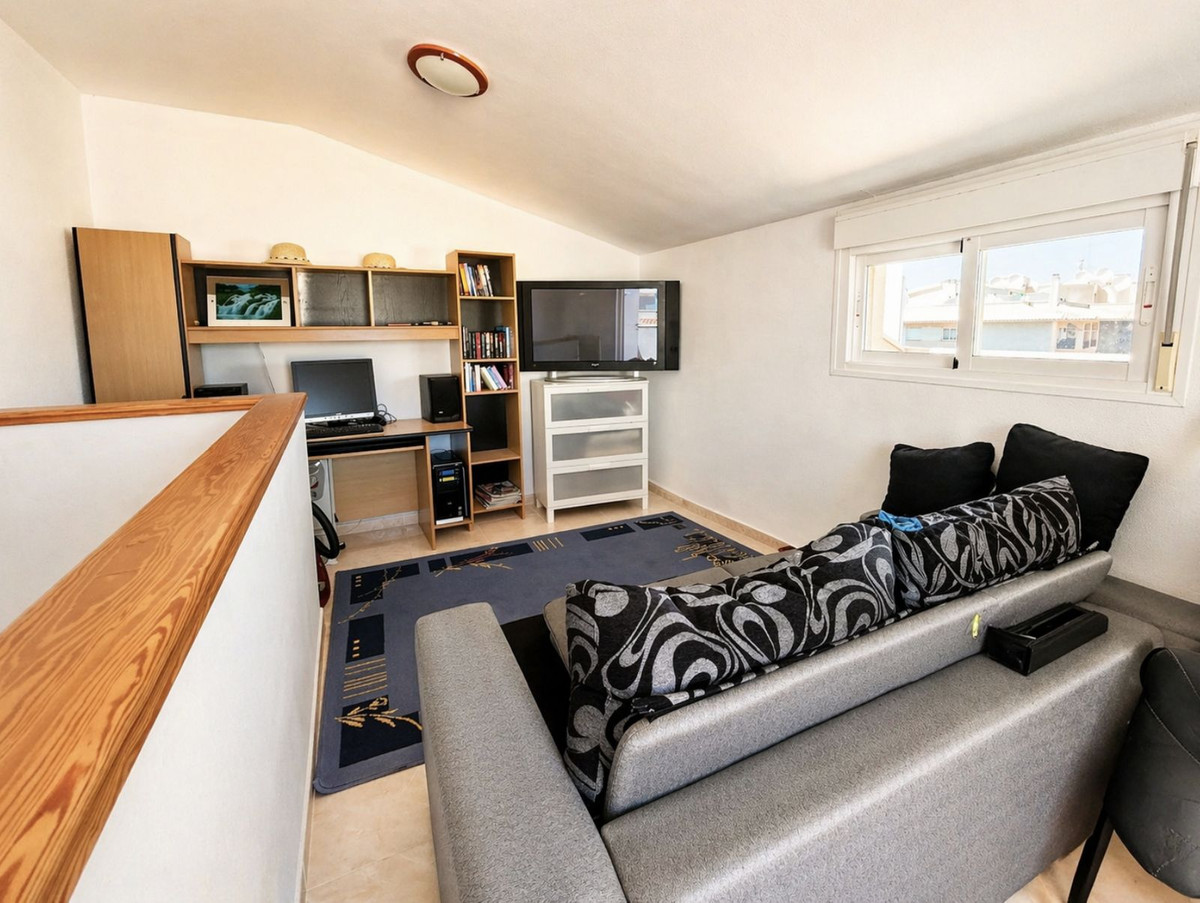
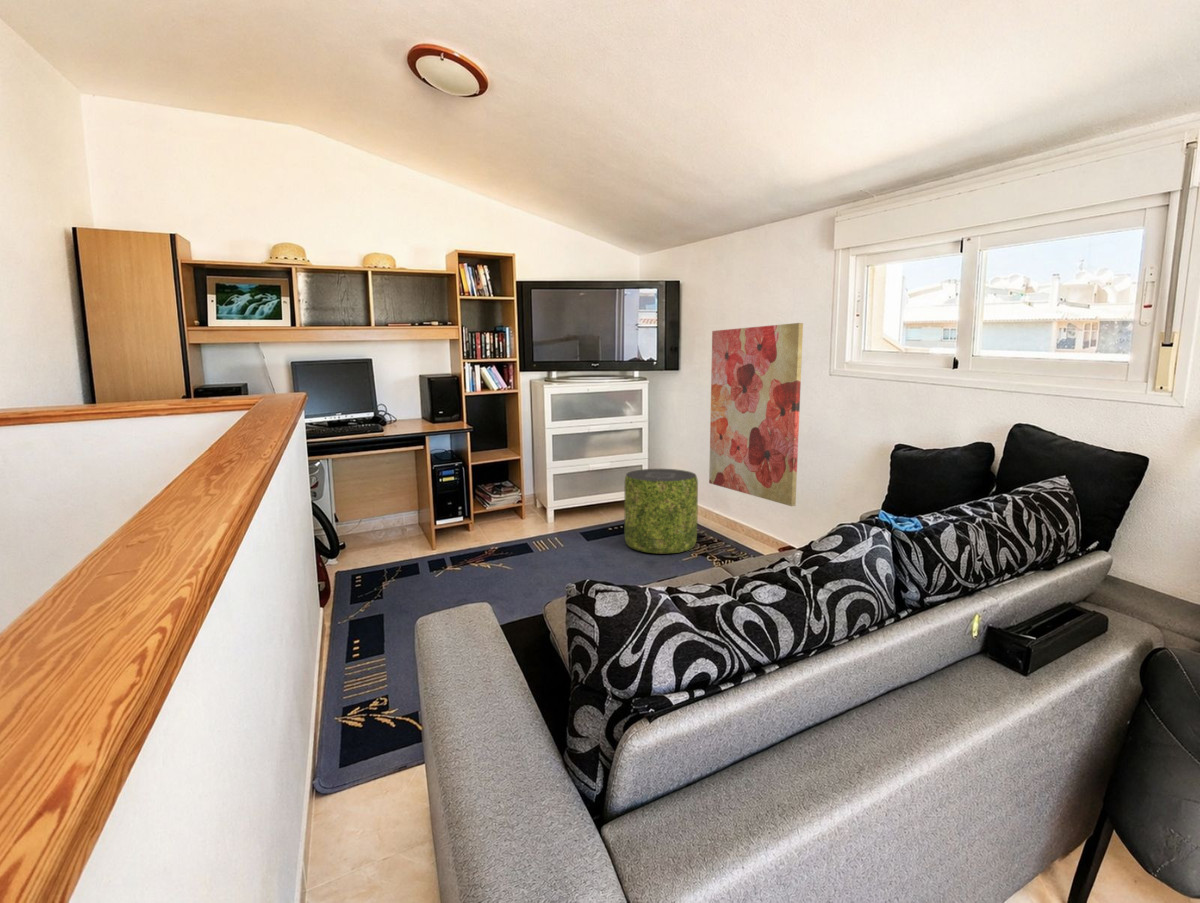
+ wall art [708,322,804,507]
+ pouf [624,468,699,554]
